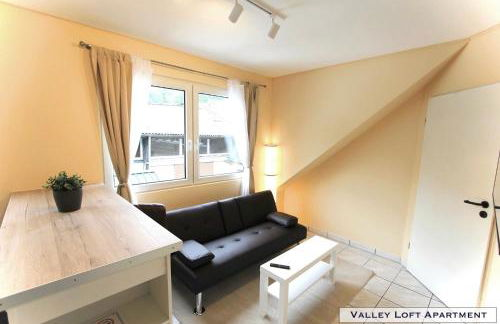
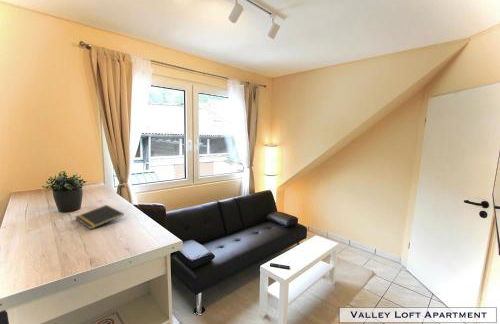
+ notepad [74,204,125,230]
